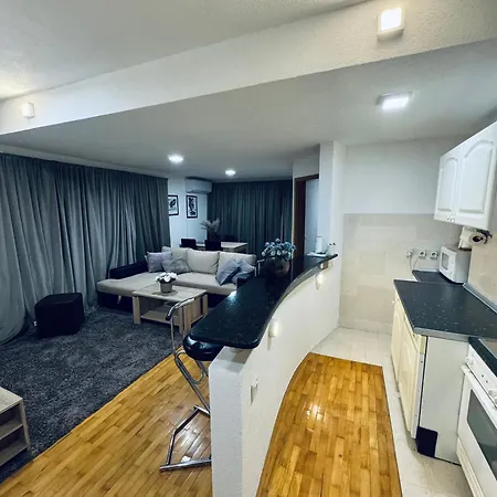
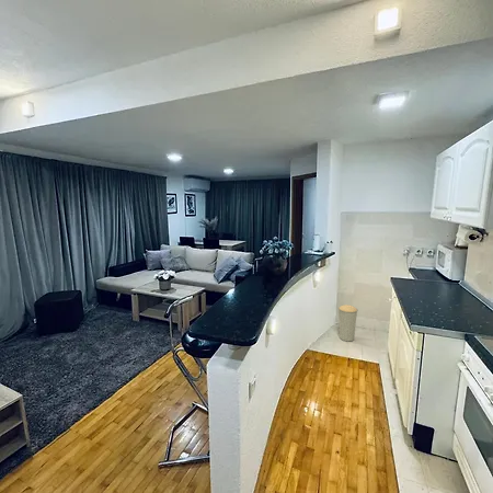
+ trash can [337,303,358,343]
